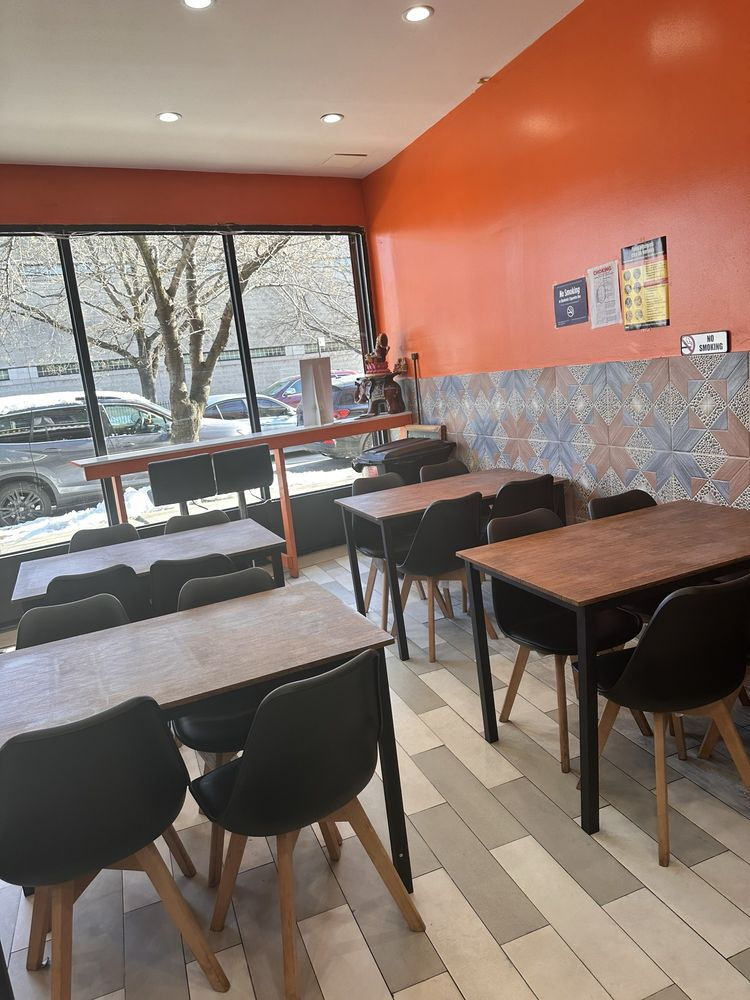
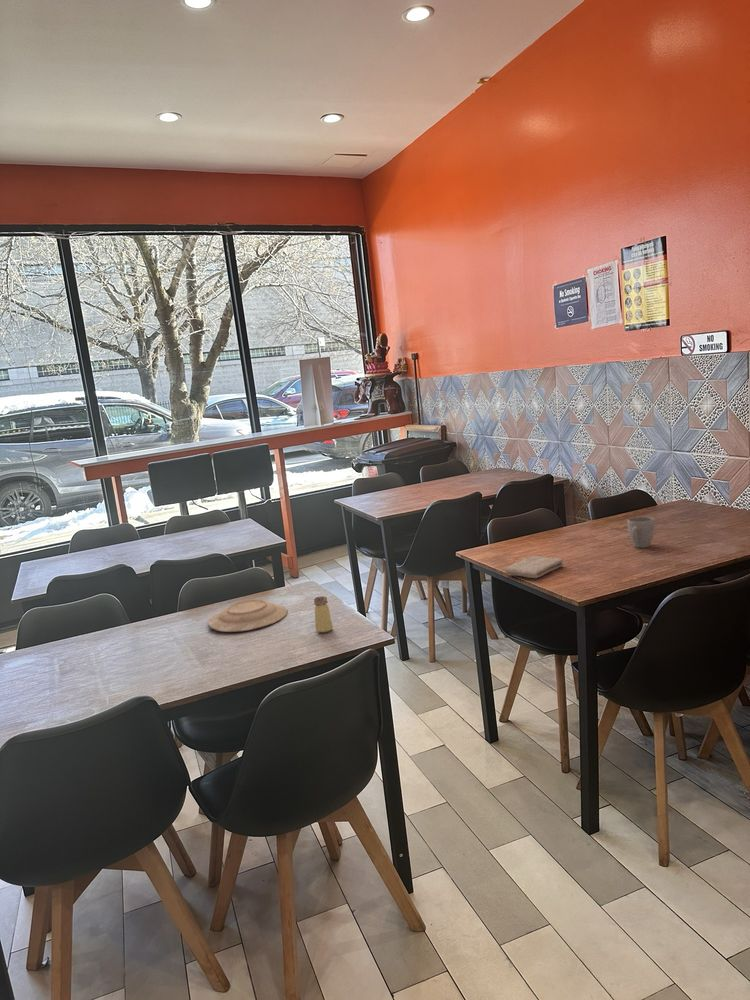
+ plate [207,599,289,633]
+ saltshaker [313,595,334,633]
+ washcloth [504,555,564,579]
+ mug [626,515,656,549]
